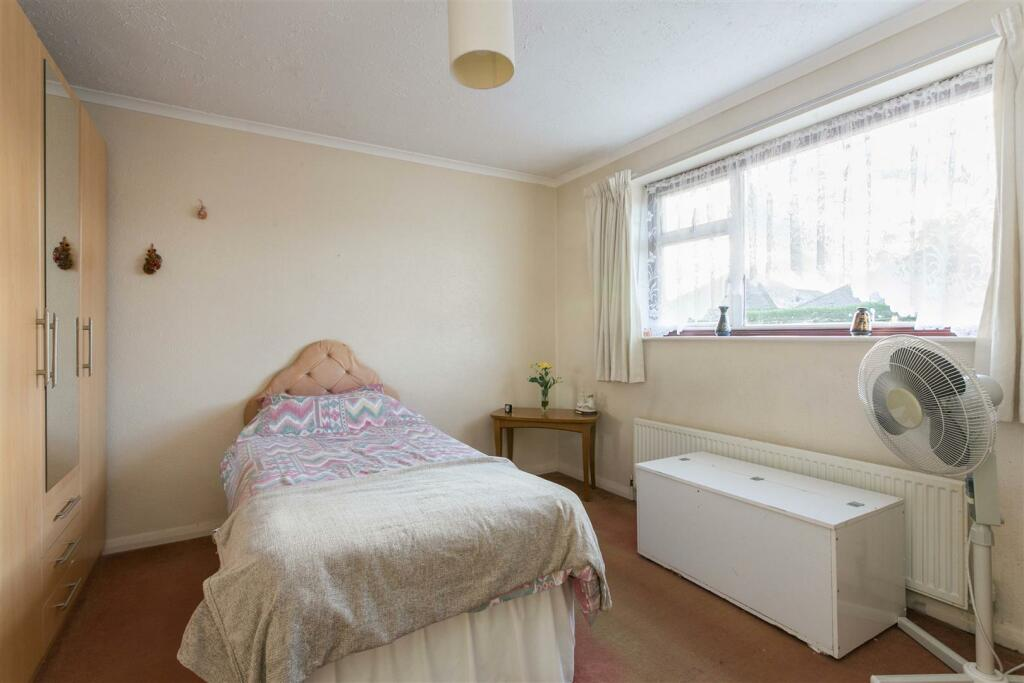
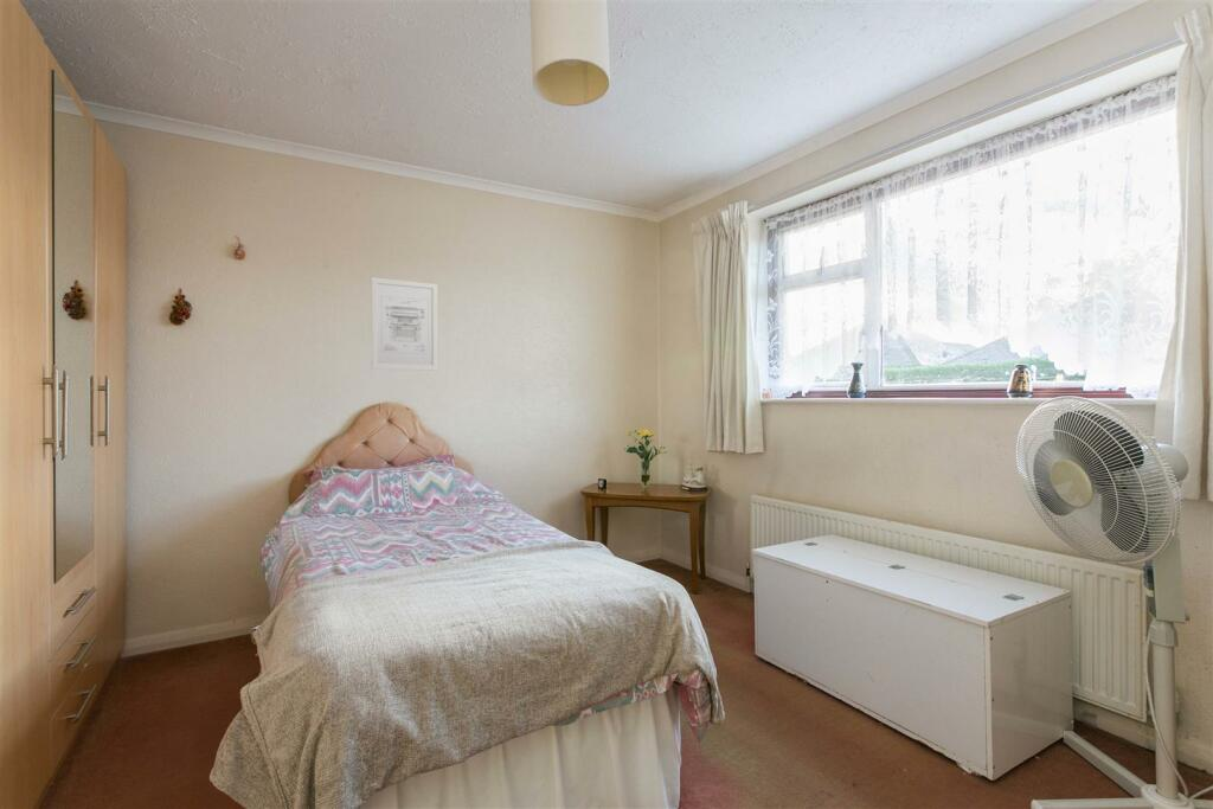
+ wall art [371,276,439,372]
